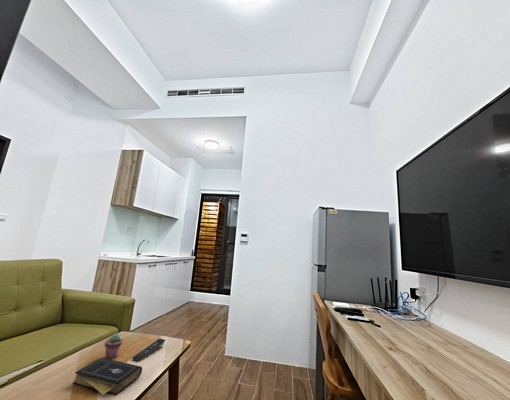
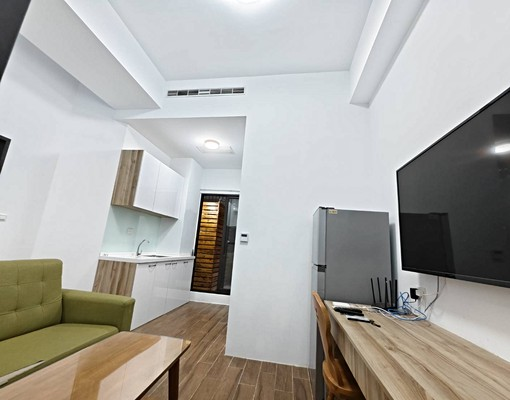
- potted succulent [104,333,124,360]
- remote control [131,338,166,362]
- book [72,357,143,396]
